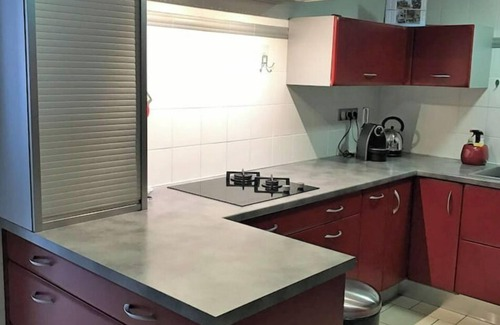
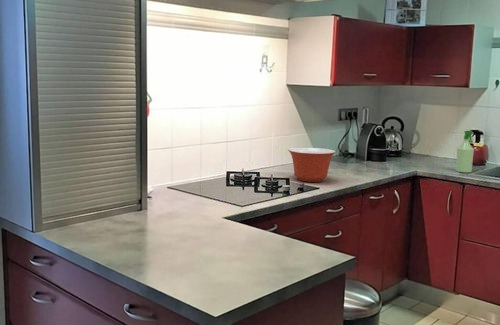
+ spray bottle [455,130,475,173]
+ mixing bowl [287,147,336,183]
